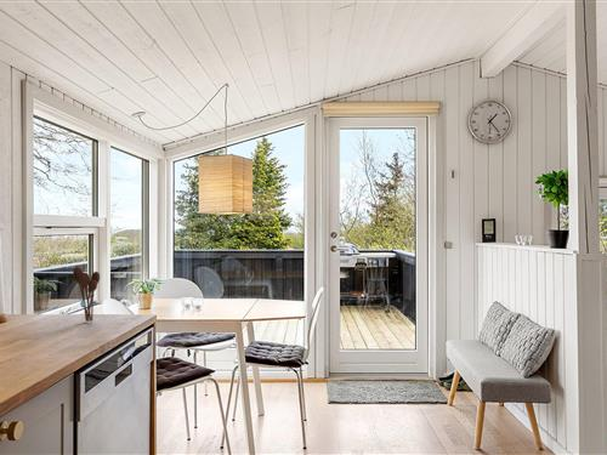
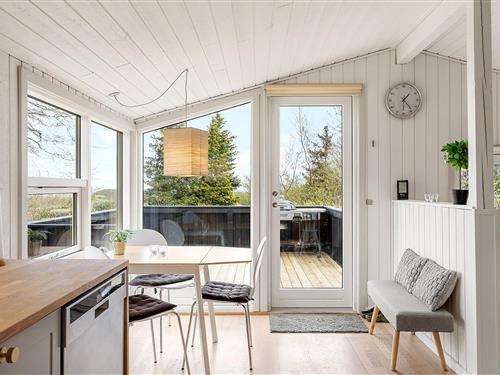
- utensil holder [72,266,101,323]
